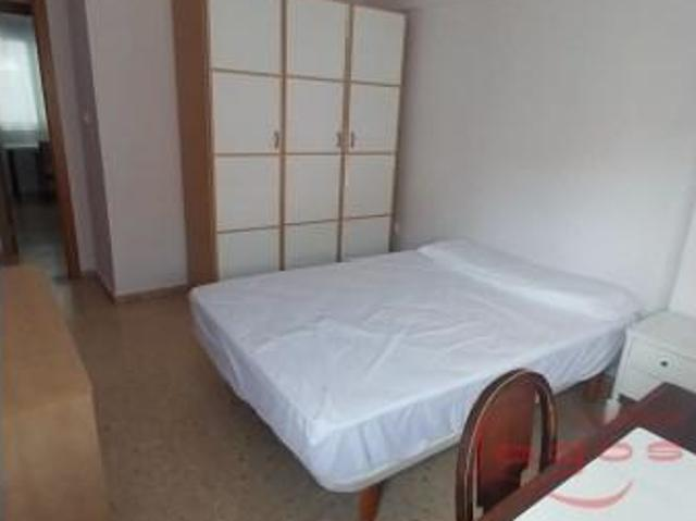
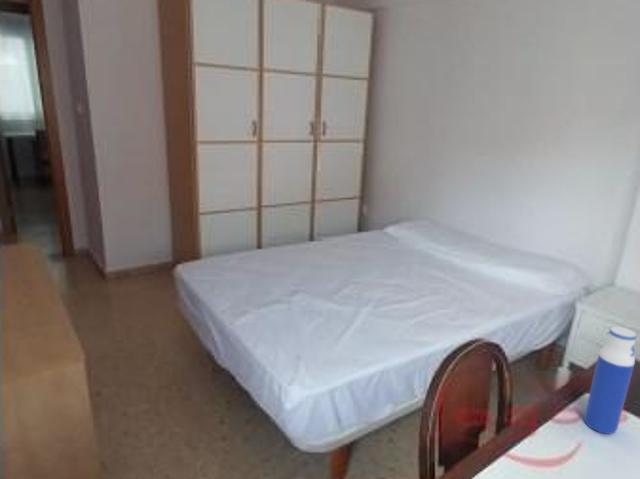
+ water bottle [583,325,638,435]
